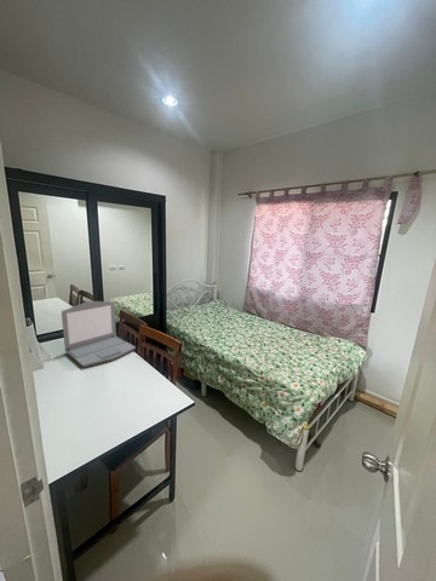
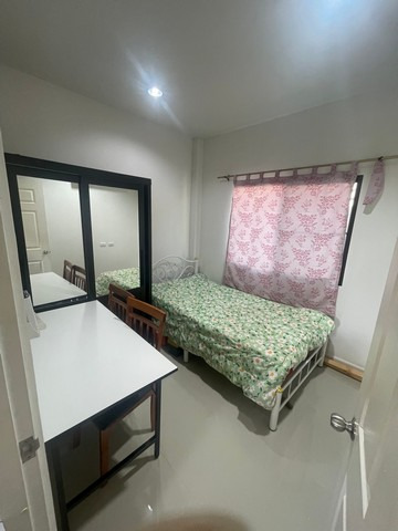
- laptop [61,300,137,368]
